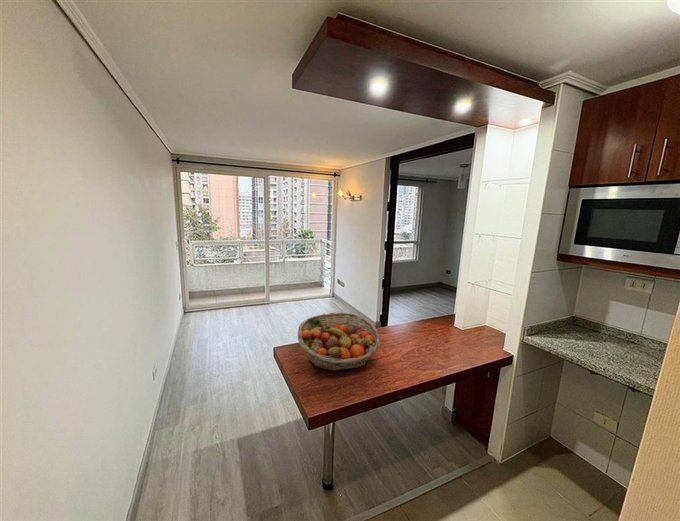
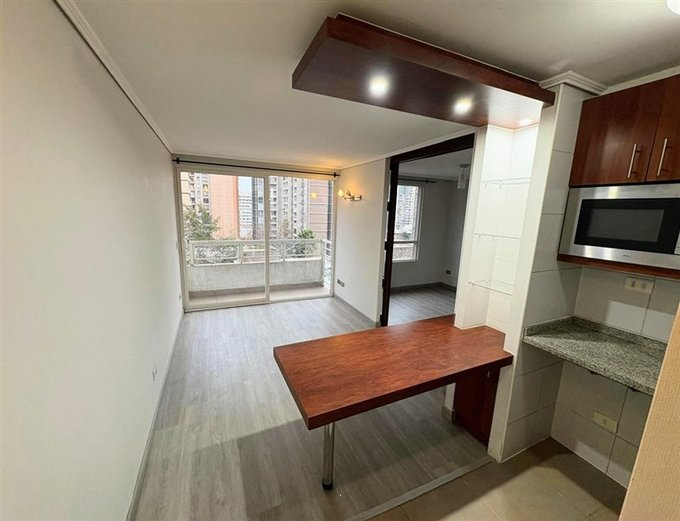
- fruit basket [297,311,382,372]
